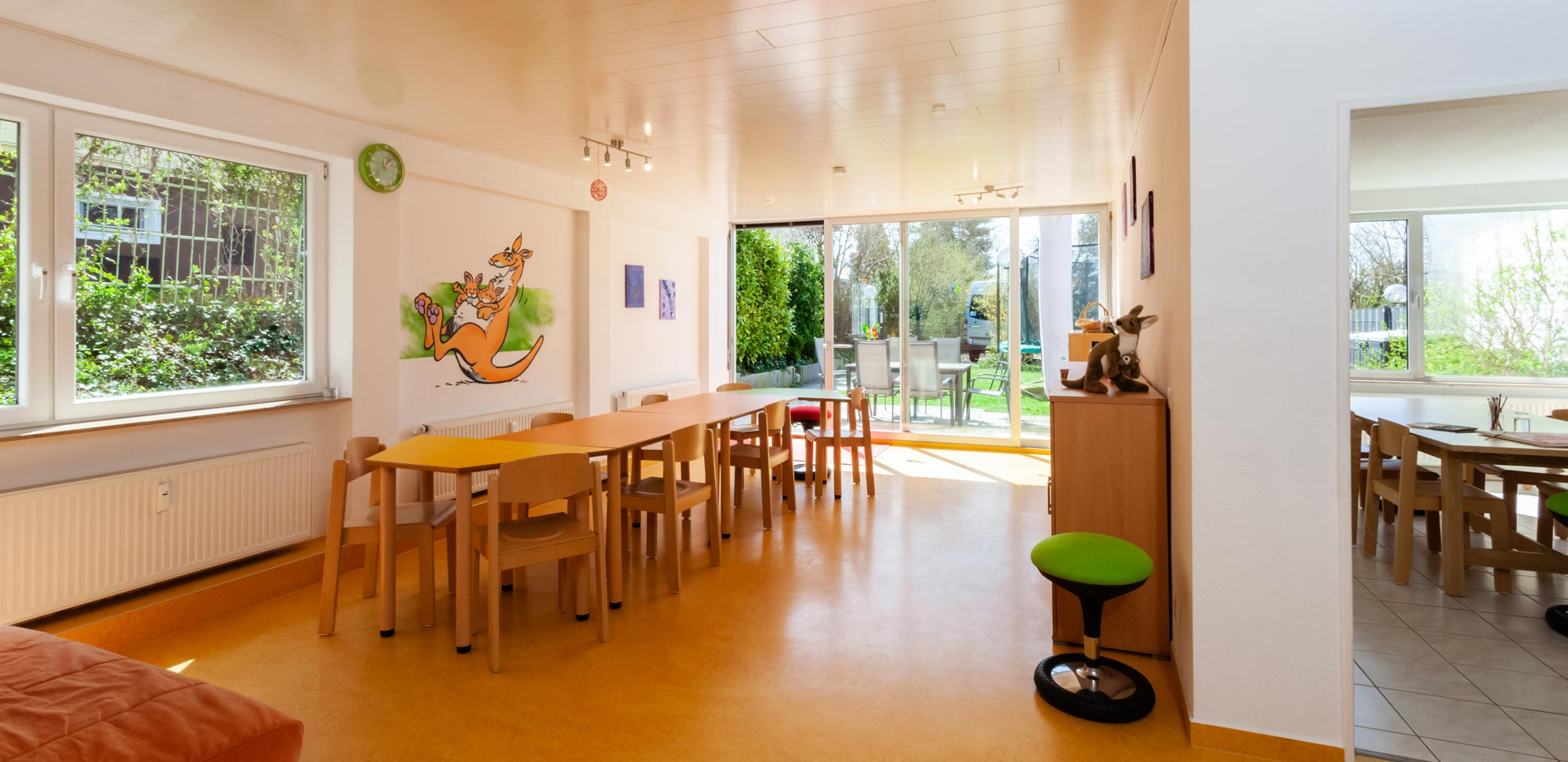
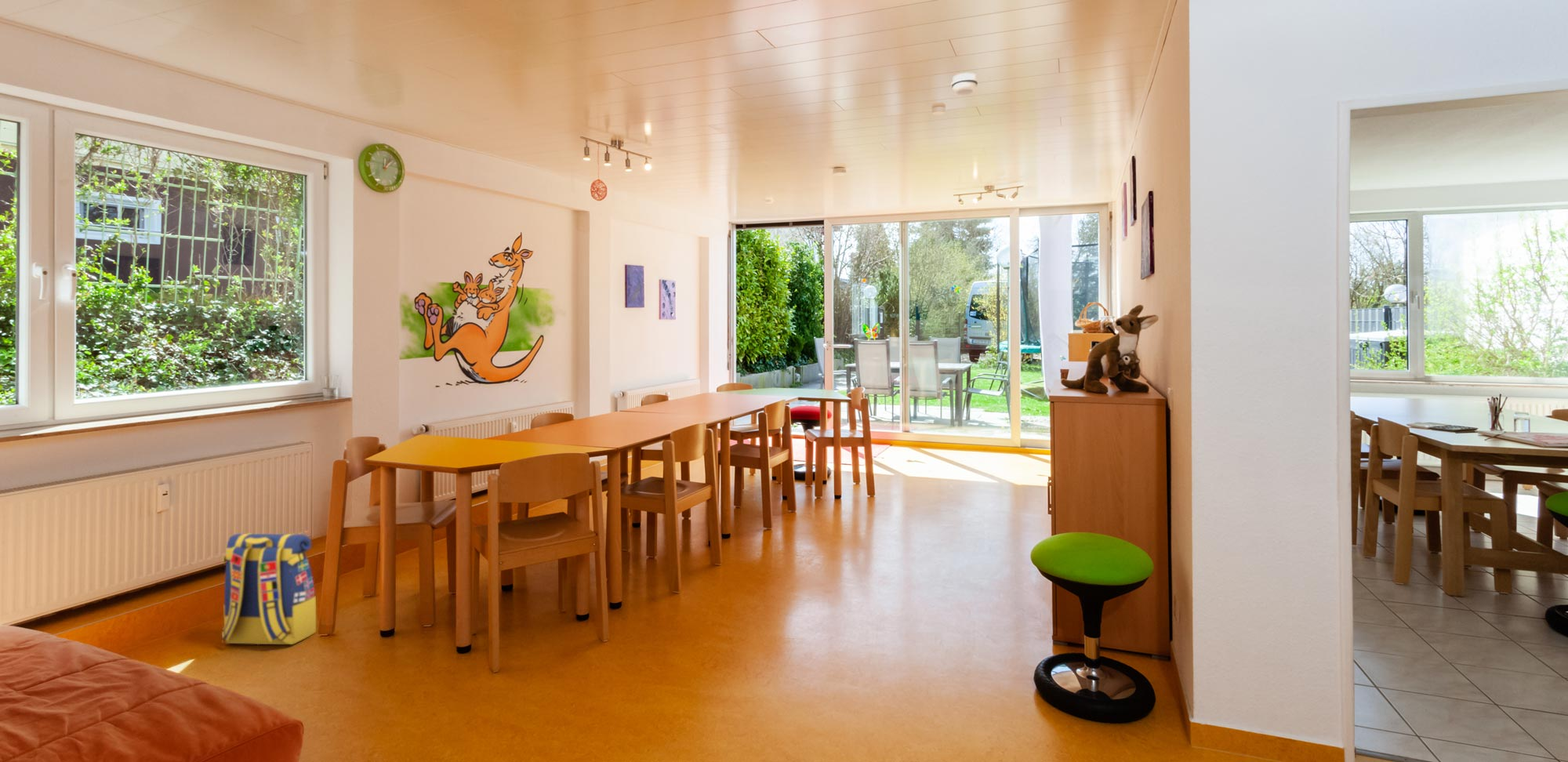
+ smoke detector [951,72,978,96]
+ backpack [221,533,317,645]
